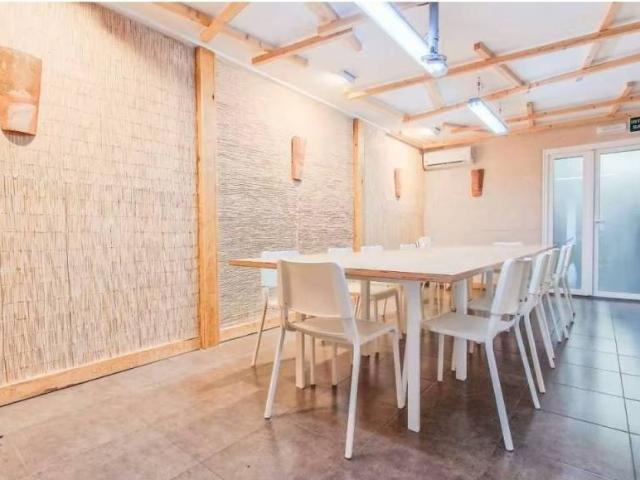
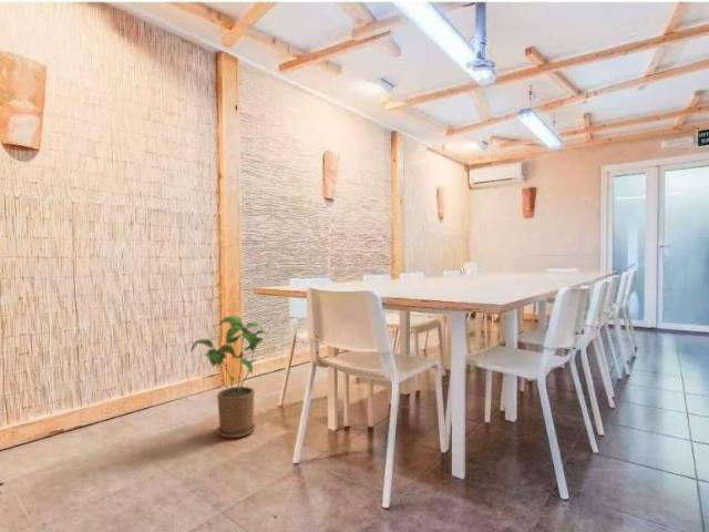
+ house plant [189,315,268,439]
